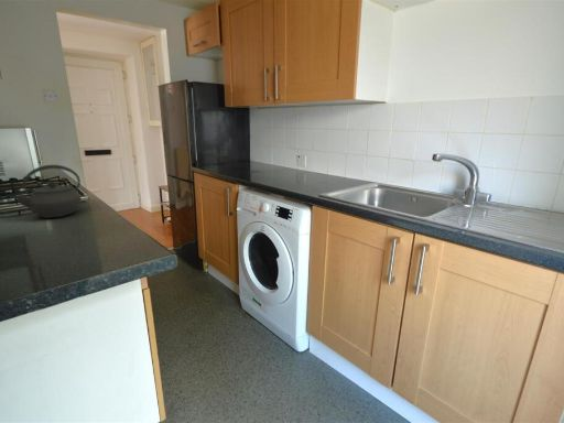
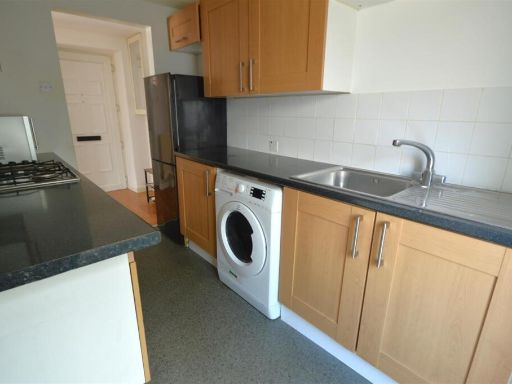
- kettle [13,164,83,219]
